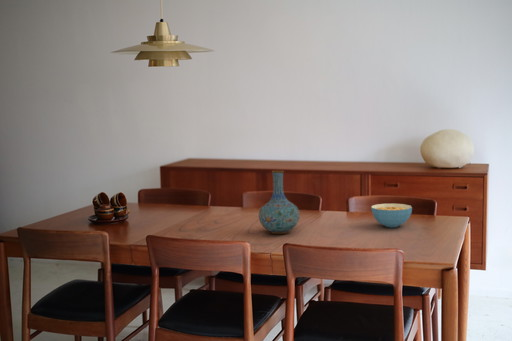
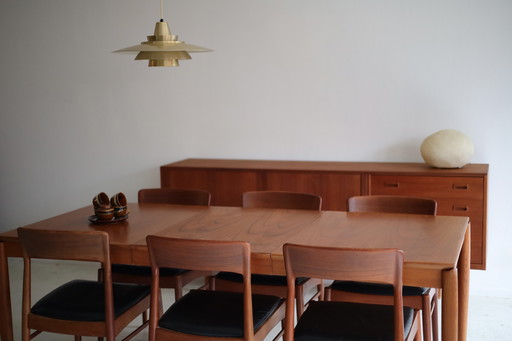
- cereal bowl [370,203,413,228]
- vase [258,170,301,235]
